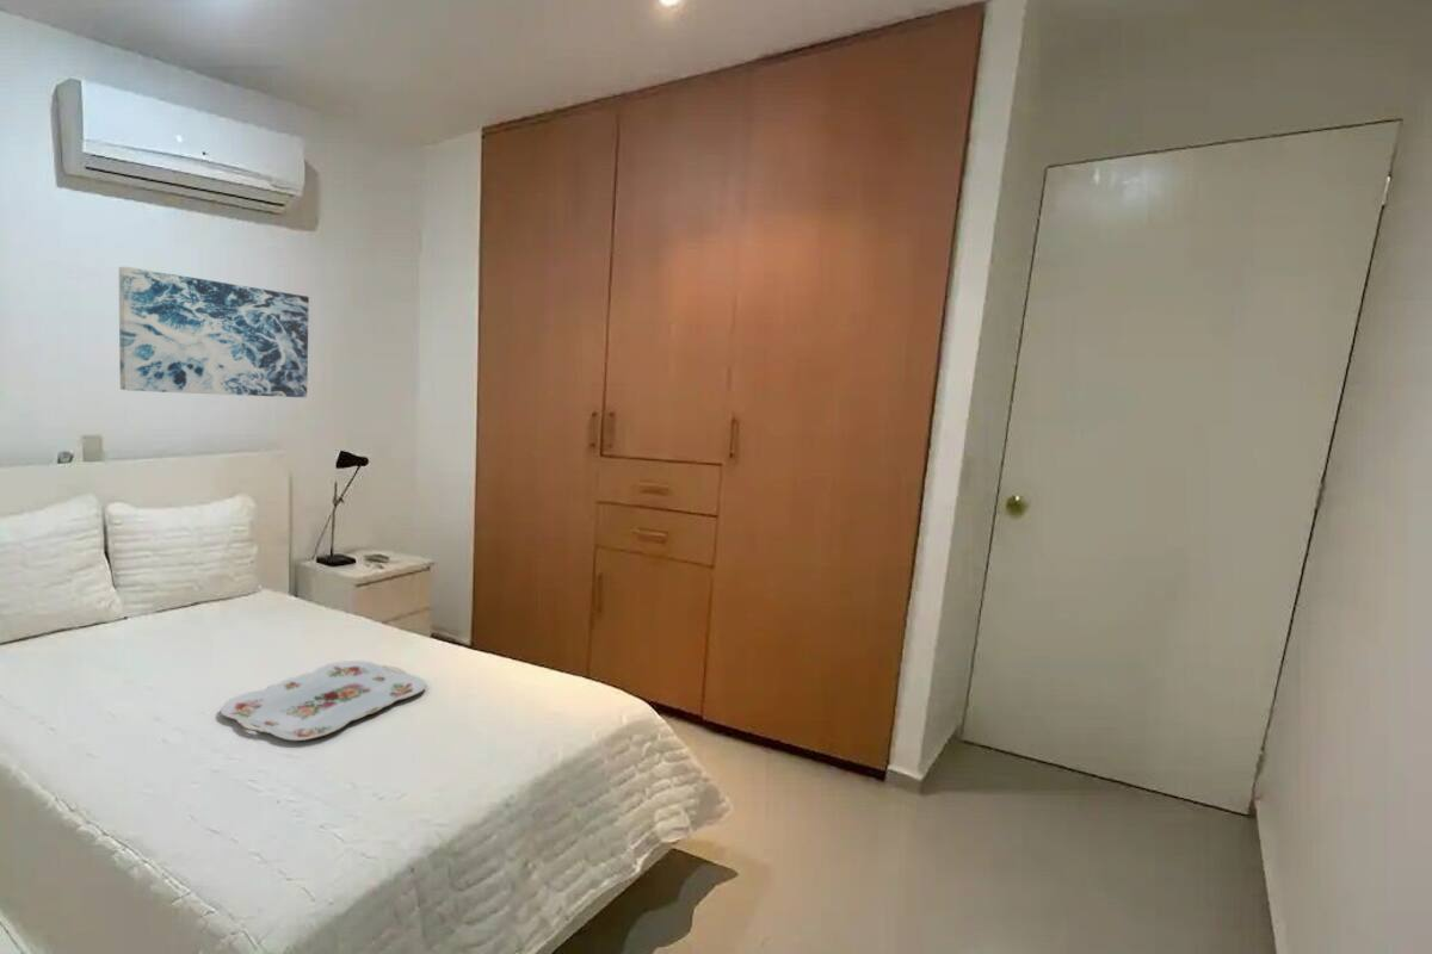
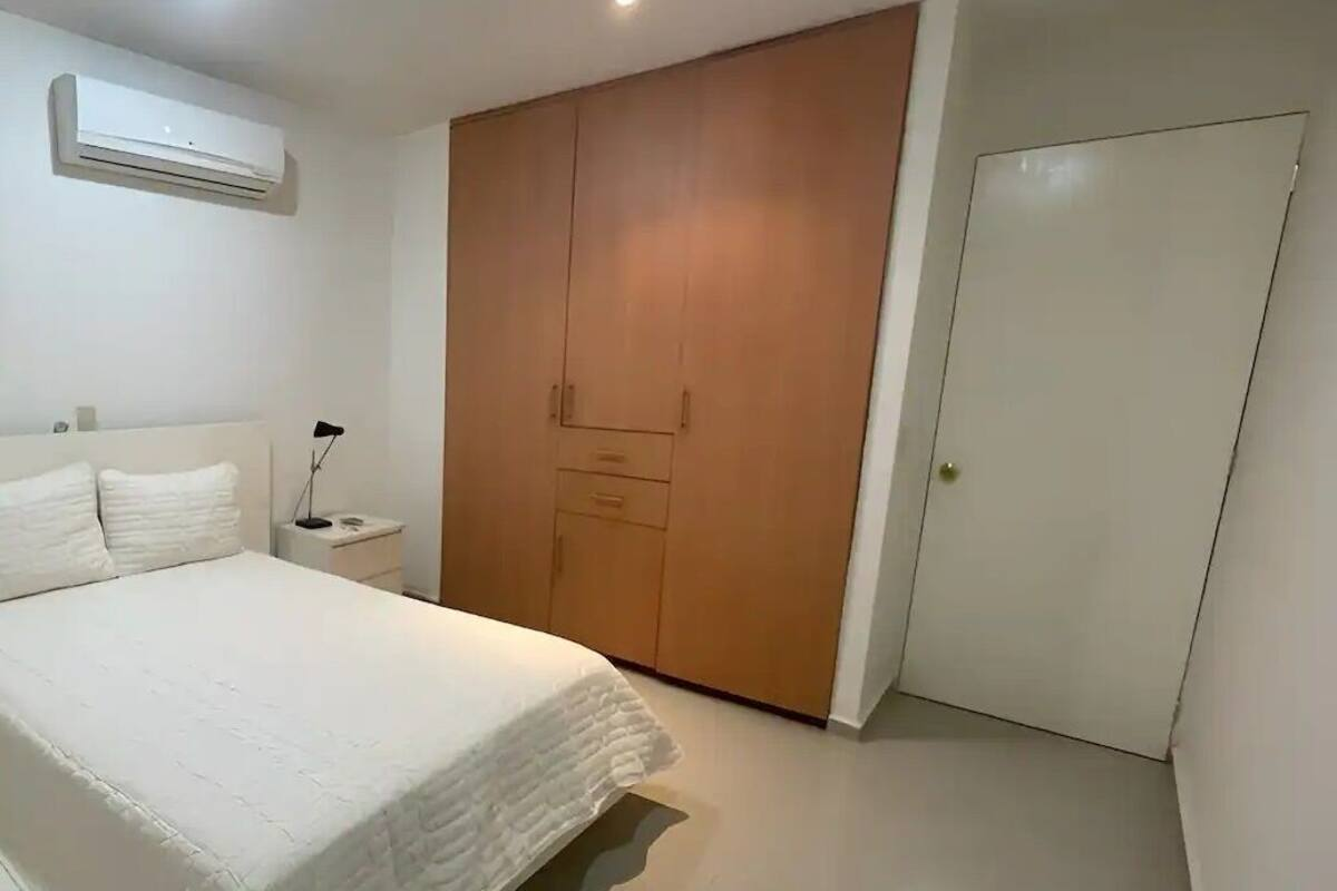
- serving tray [218,659,427,742]
- wall art [118,266,310,398]
